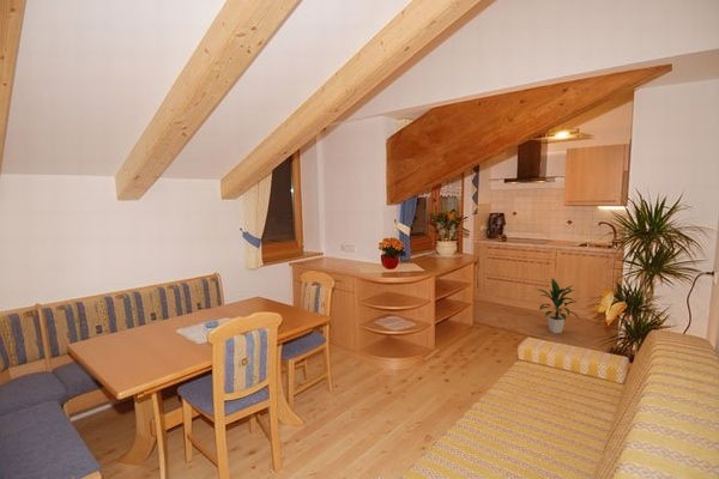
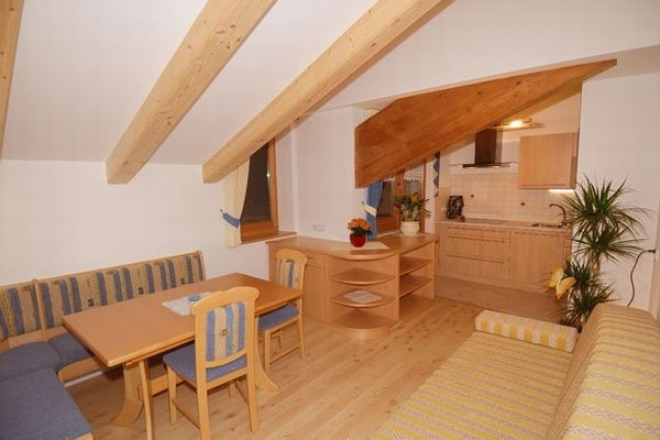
- indoor plant [533,278,580,334]
